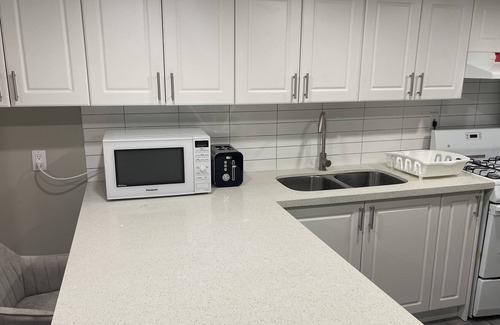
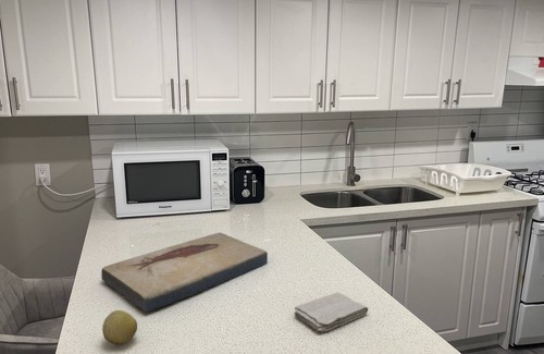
+ washcloth [293,292,369,332]
+ fish fossil [100,232,269,313]
+ fruit [101,309,138,345]
